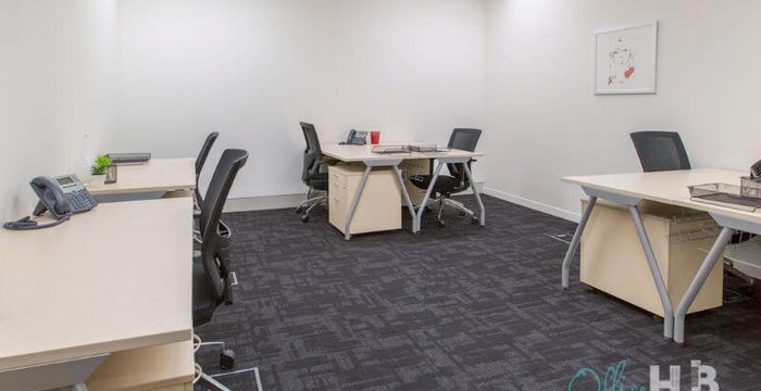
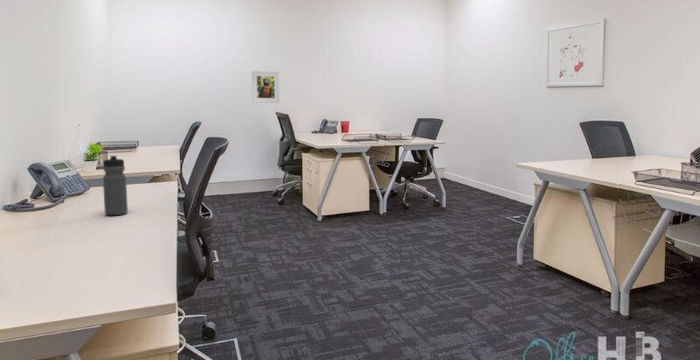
+ water bottle [102,154,129,216]
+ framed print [251,70,280,104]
